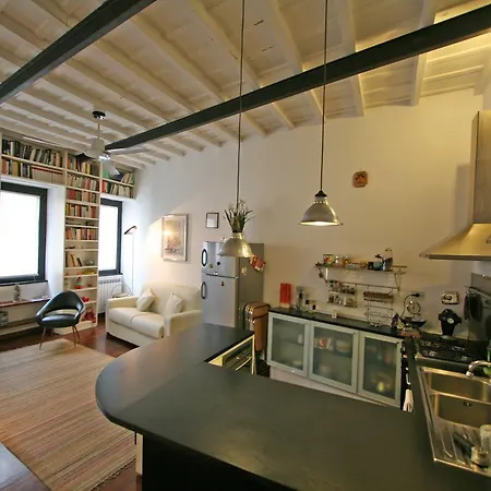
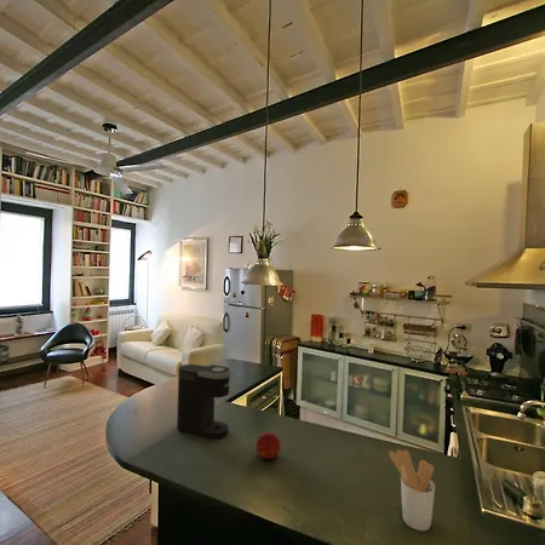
+ utensil holder [388,448,436,532]
+ fruit [254,431,282,461]
+ coffee maker [176,363,233,441]
